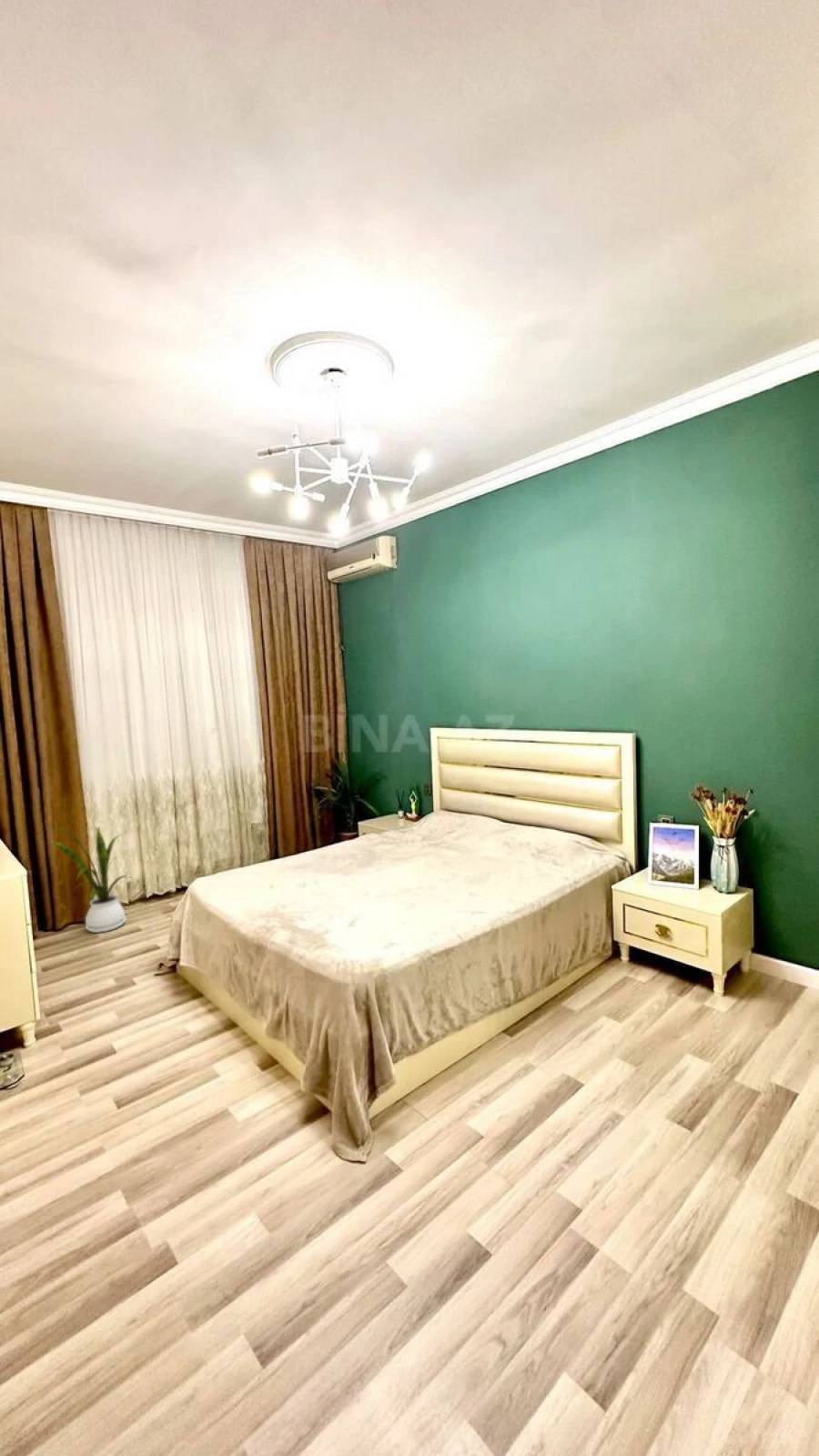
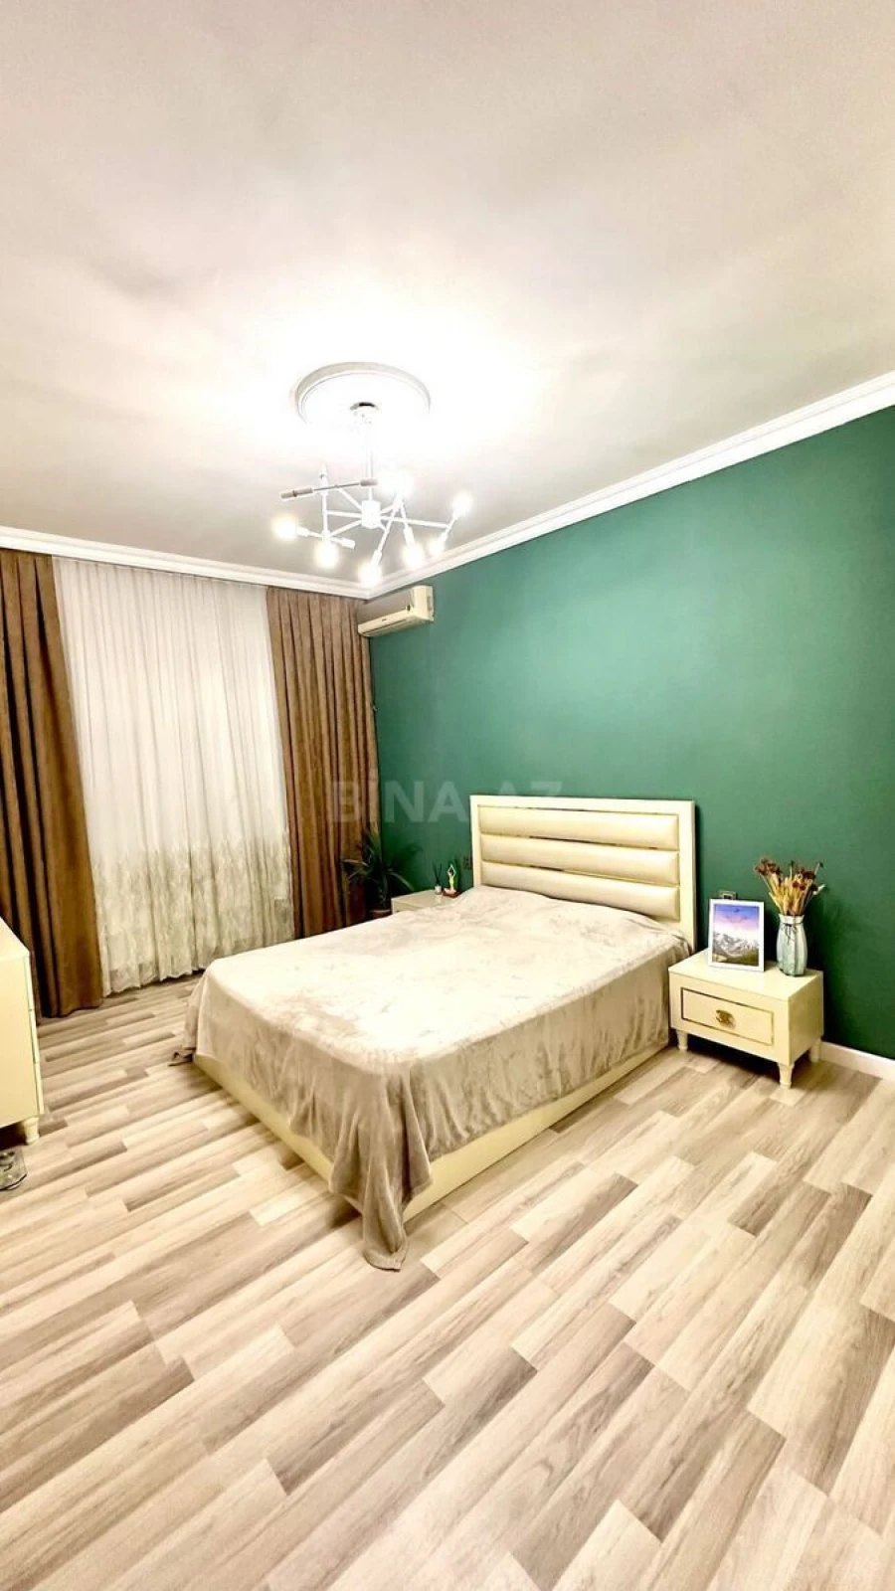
- house plant [51,825,134,934]
